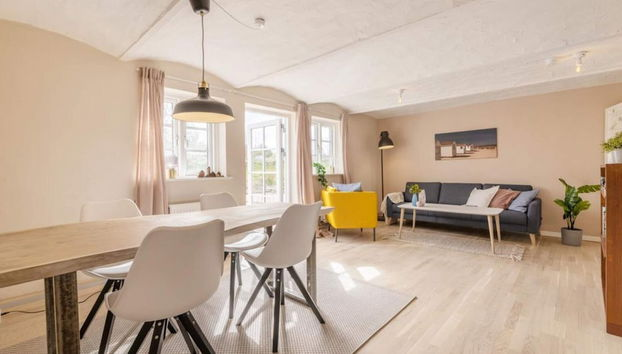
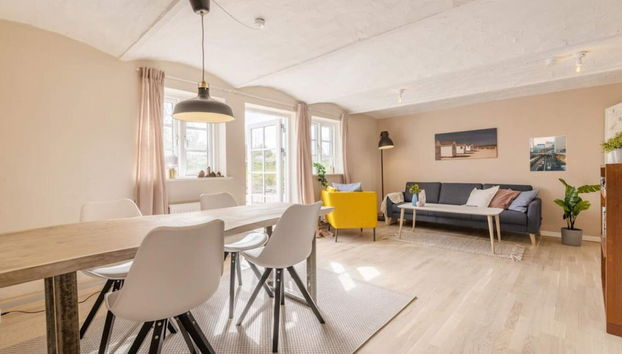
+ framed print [528,135,568,173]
